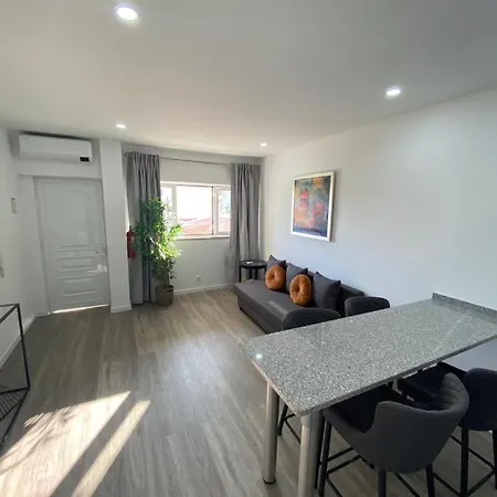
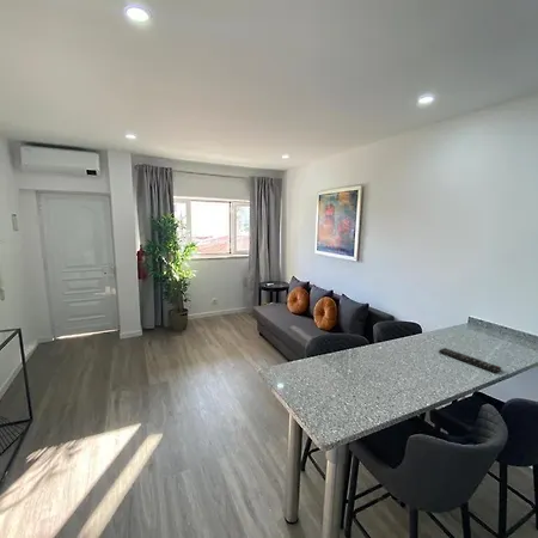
+ remote control [438,347,502,374]
